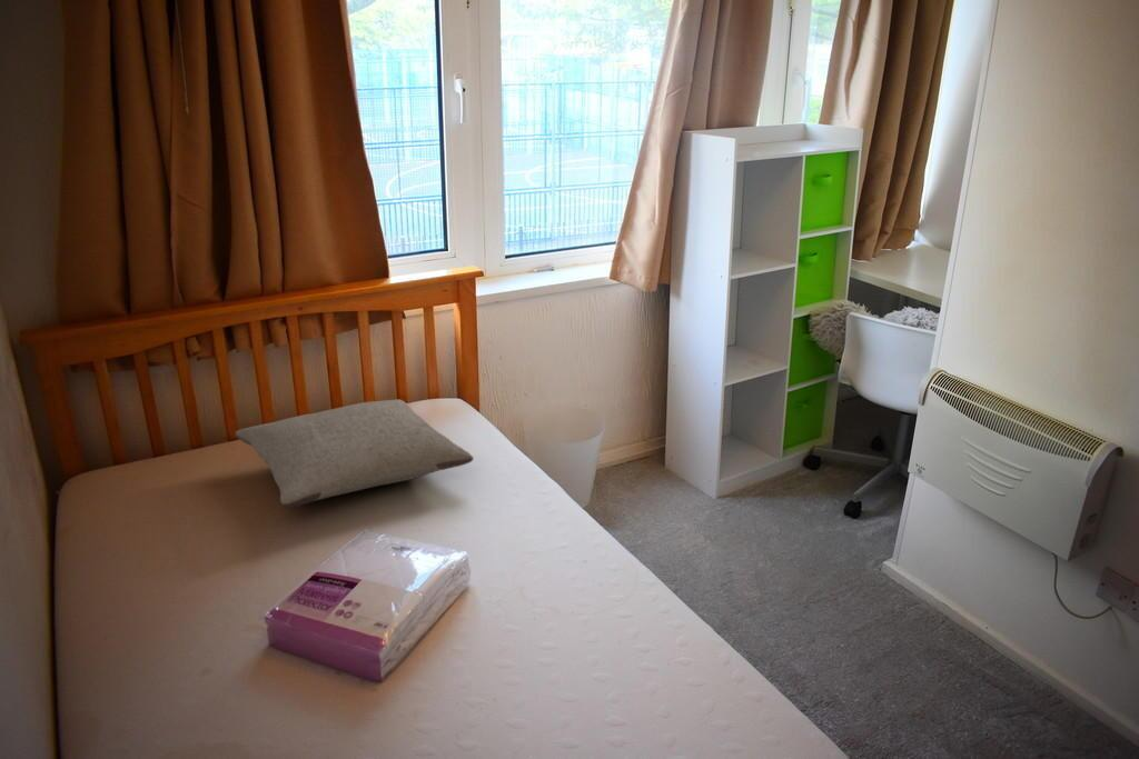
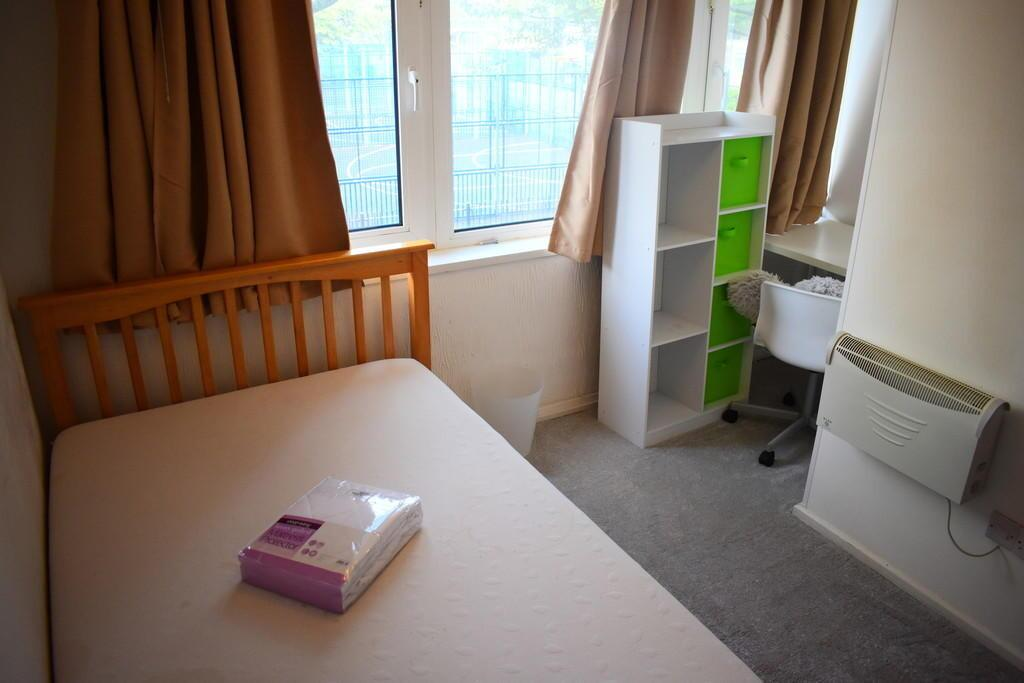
- pillow [234,398,475,509]
